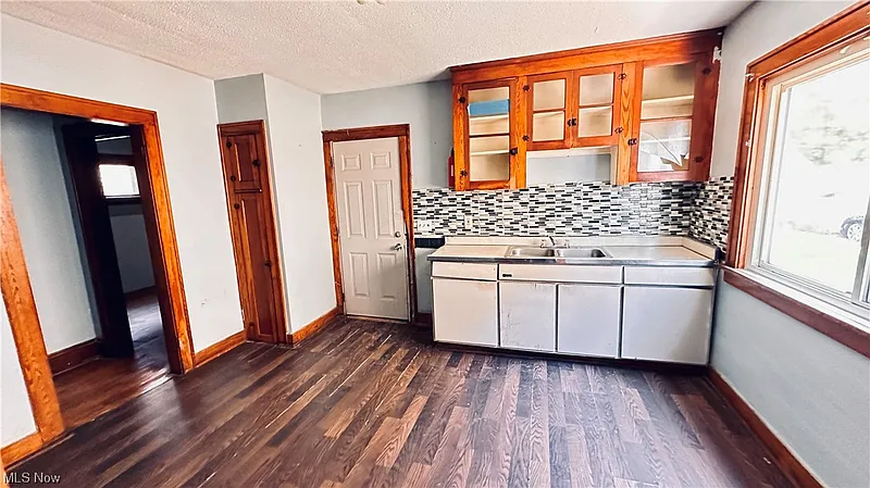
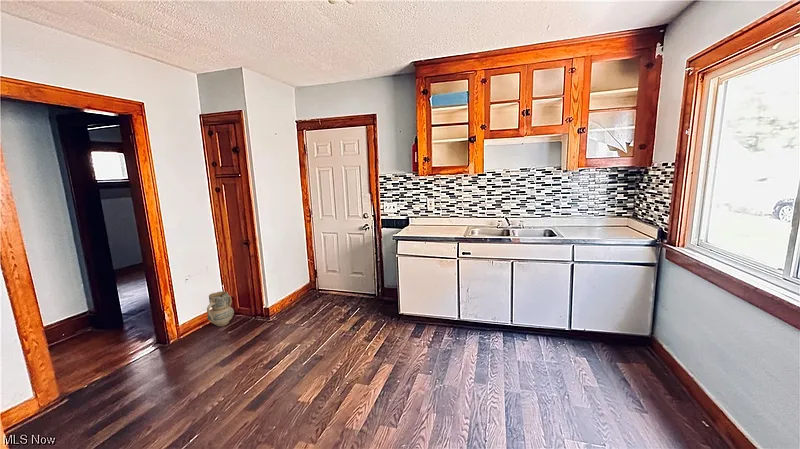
+ ceramic jug [206,290,235,327]
